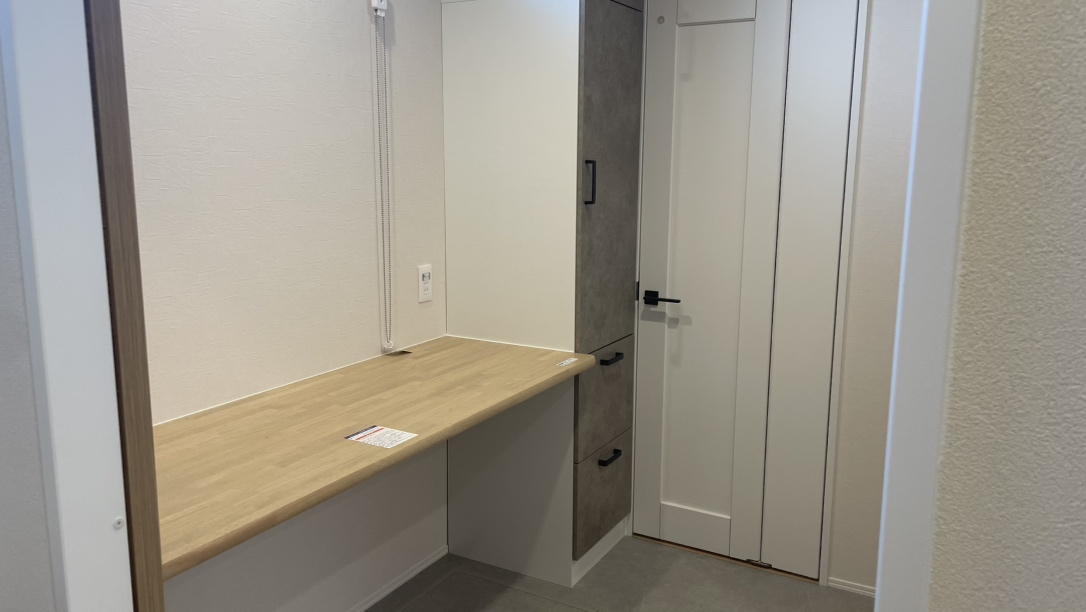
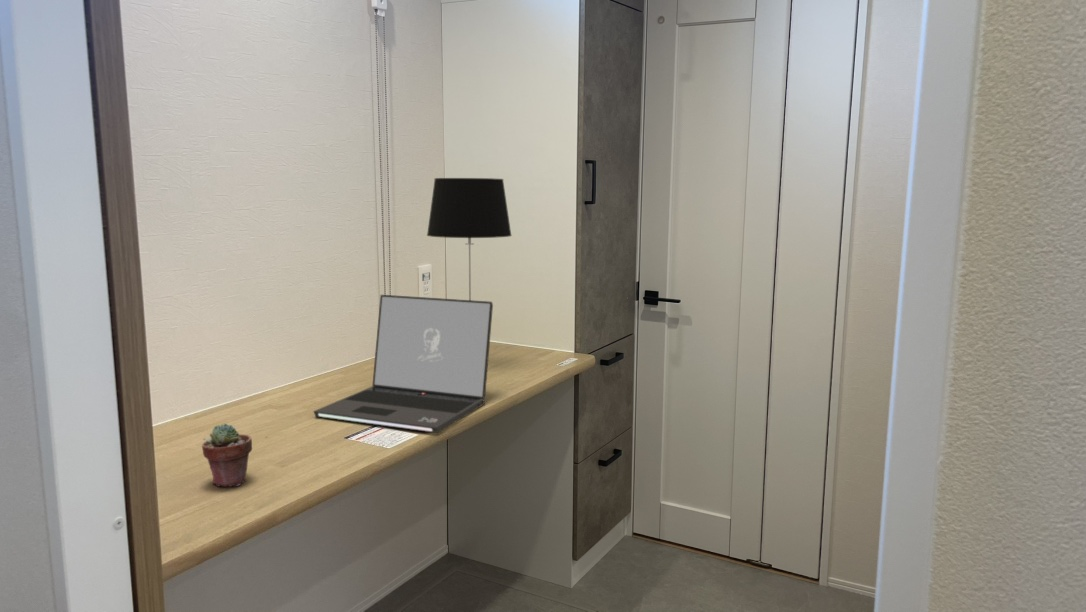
+ potted succulent [201,423,253,488]
+ table lamp [426,177,513,300]
+ laptop [312,294,494,434]
